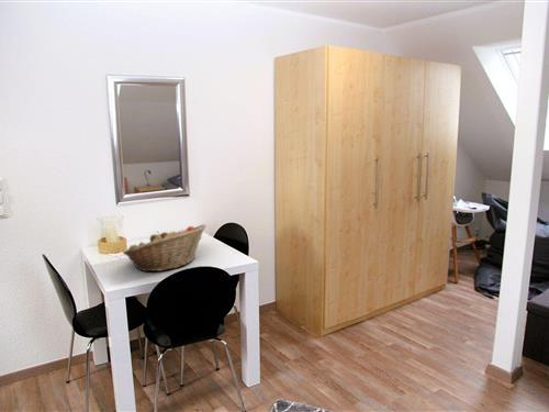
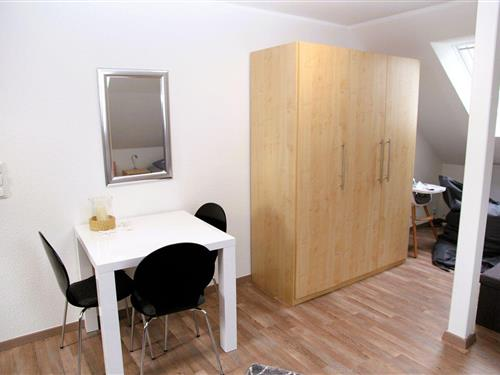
- fruit basket [122,223,208,272]
